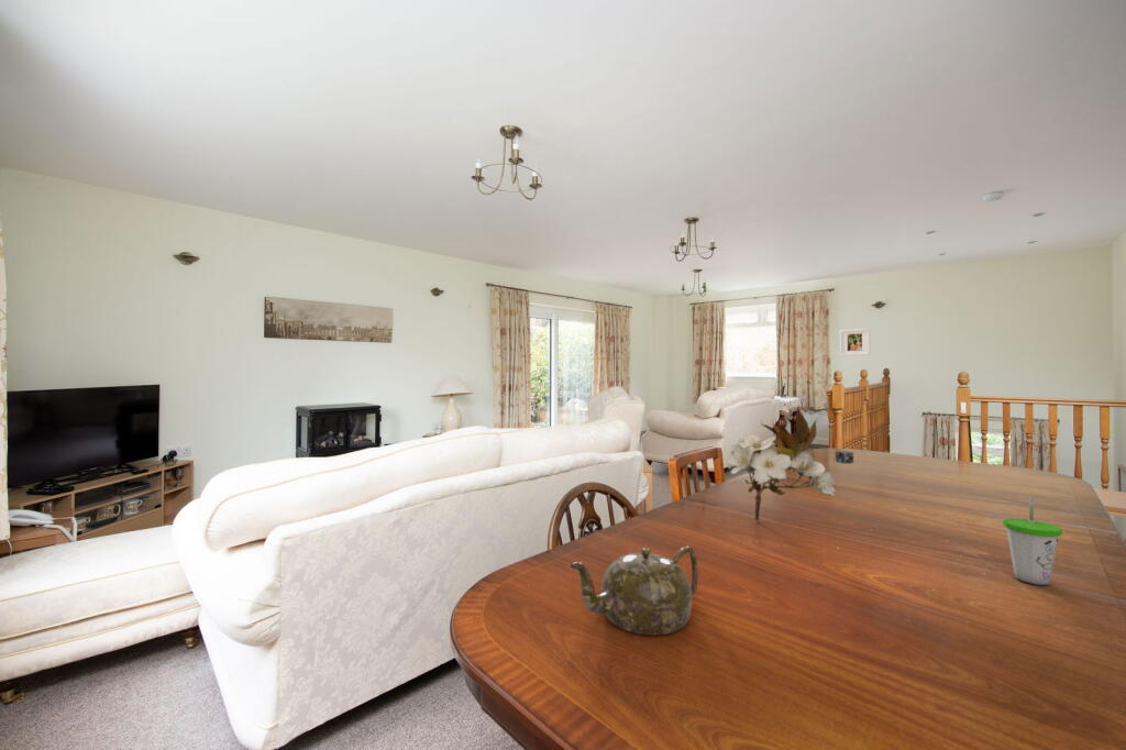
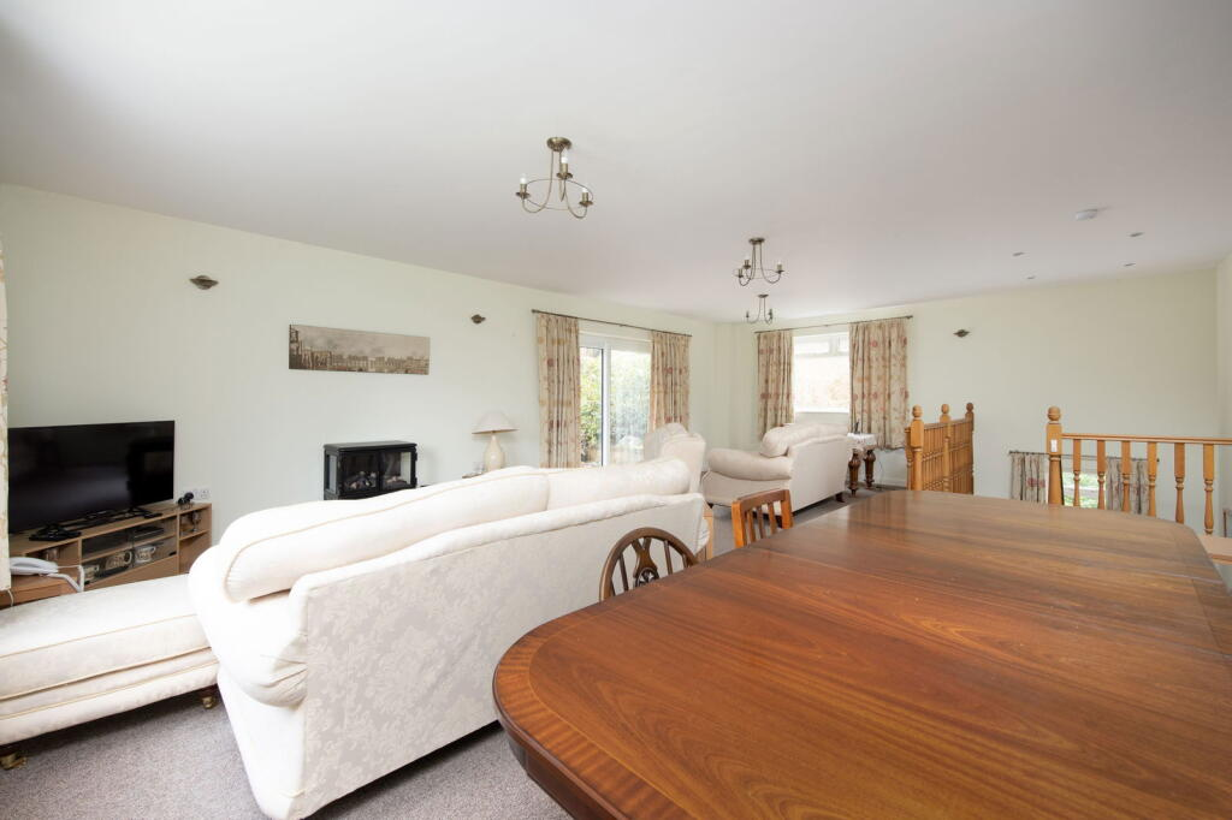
- teapot [570,545,699,636]
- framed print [839,328,871,356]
- flower arrangement [726,401,854,522]
- cup [1002,495,1063,586]
